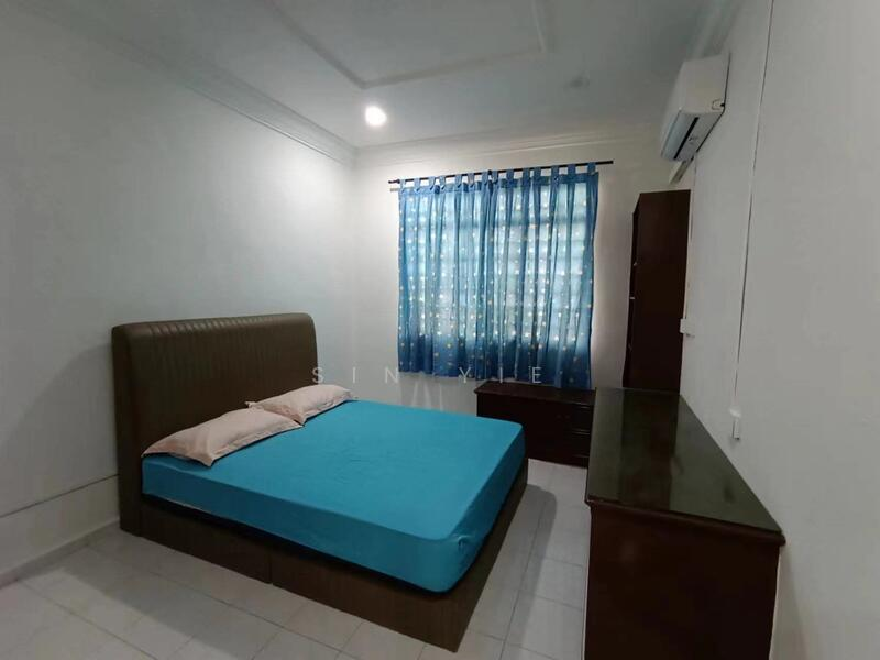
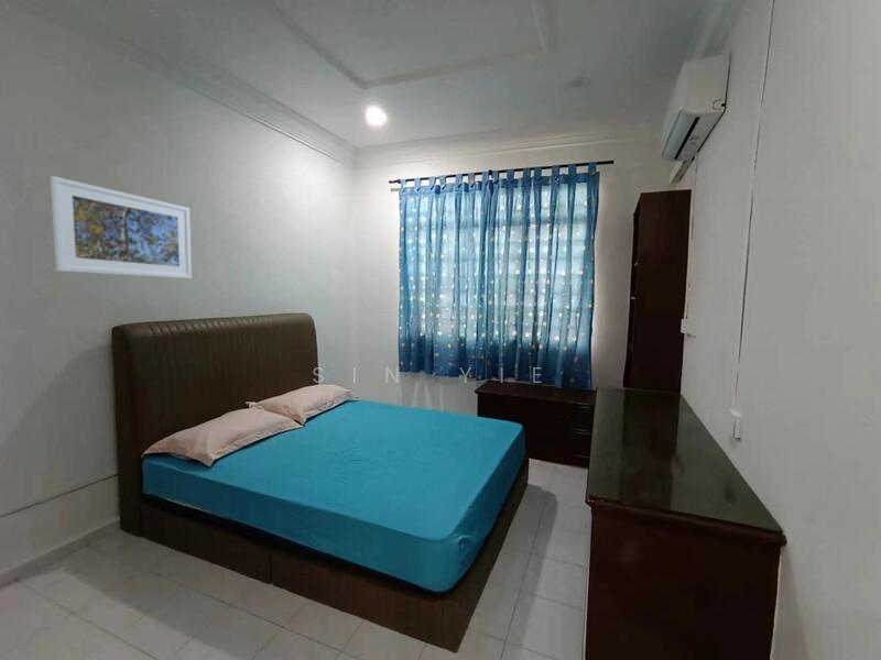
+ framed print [50,175,193,279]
